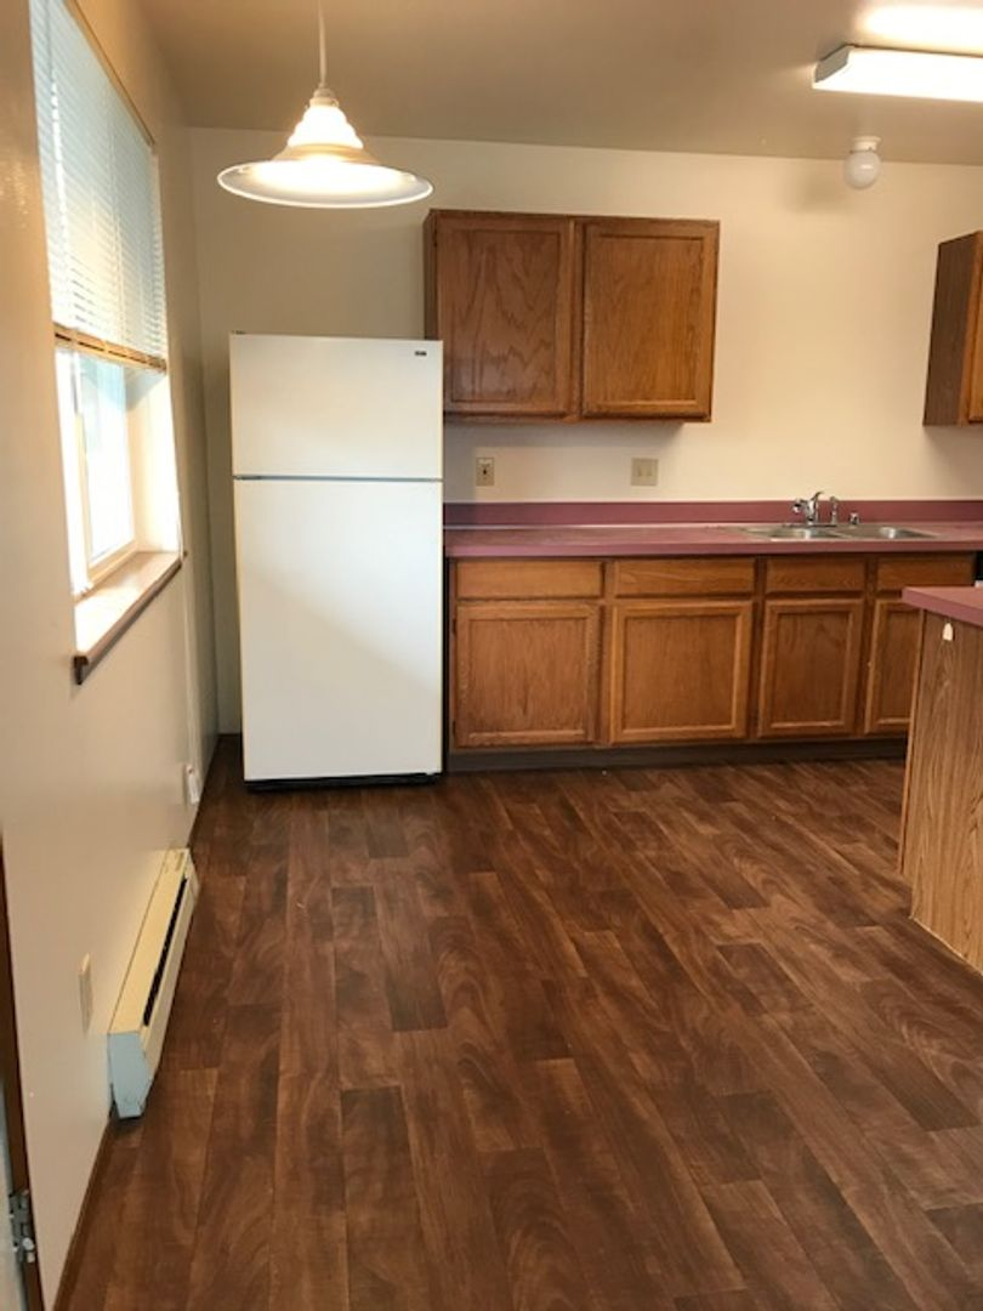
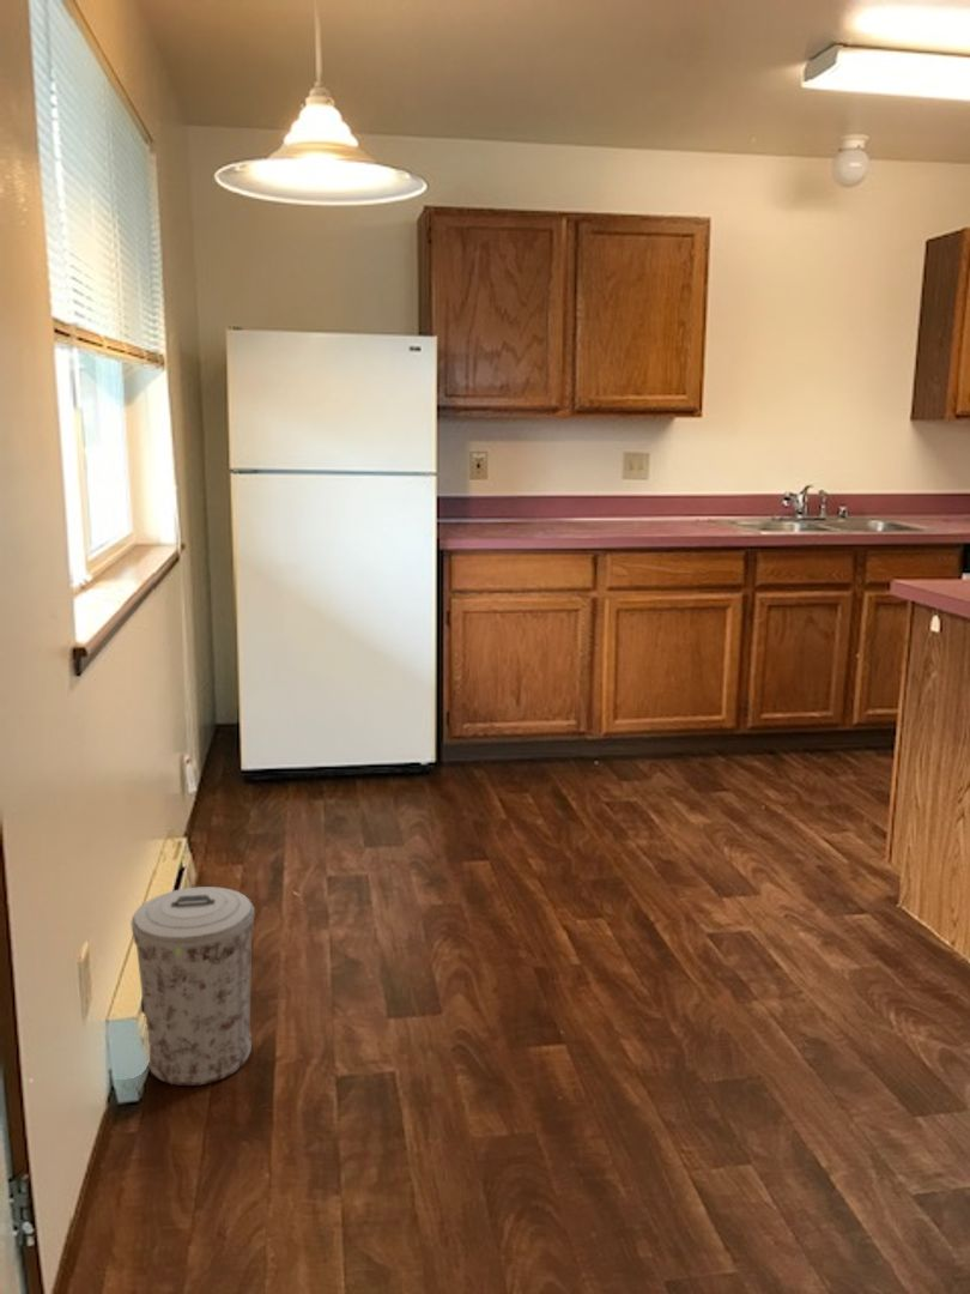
+ trash can [129,885,255,1087]
